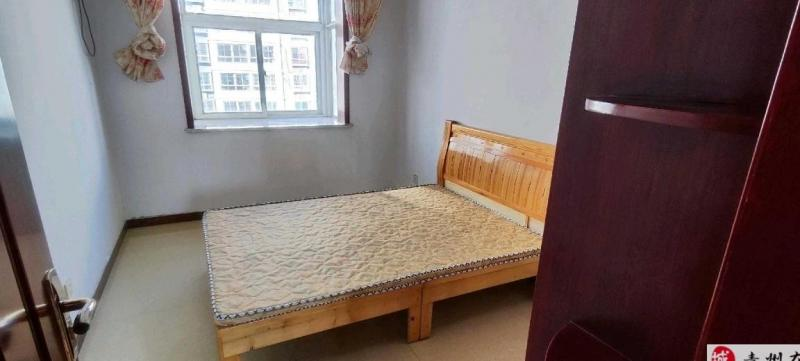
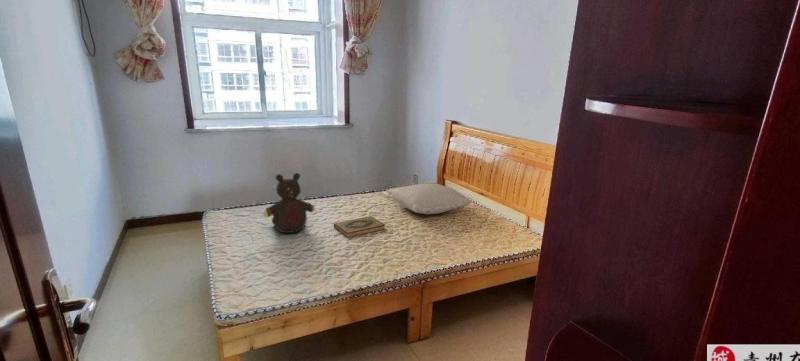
+ teddy bear [262,172,316,234]
+ hardback book [333,215,386,239]
+ pillow [384,182,474,215]
